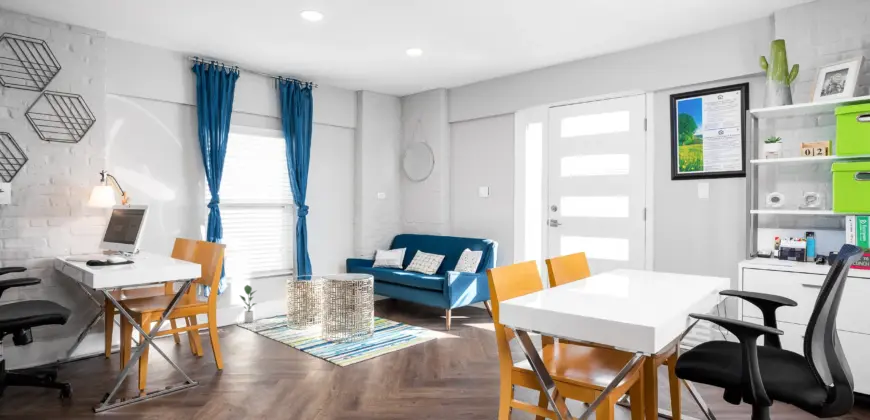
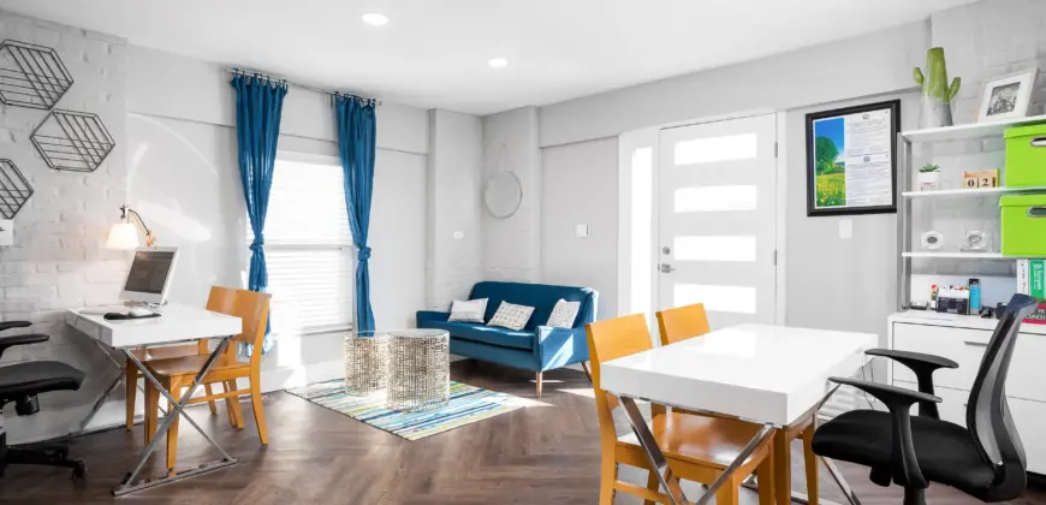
- potted plant [239,284,257,324]
